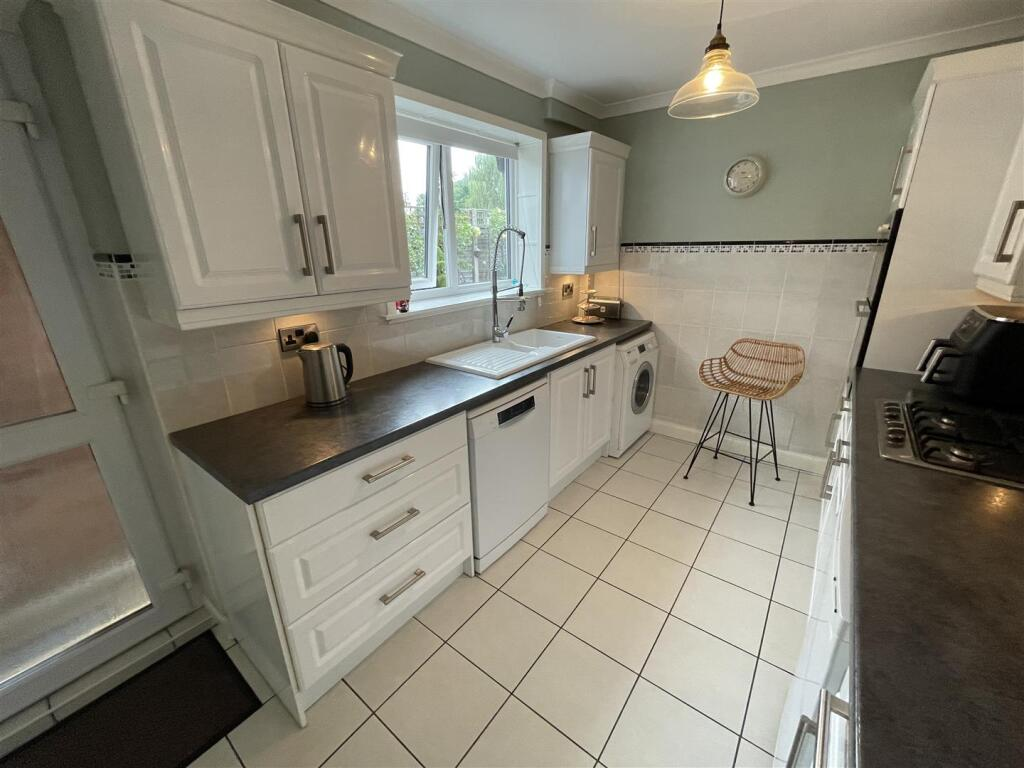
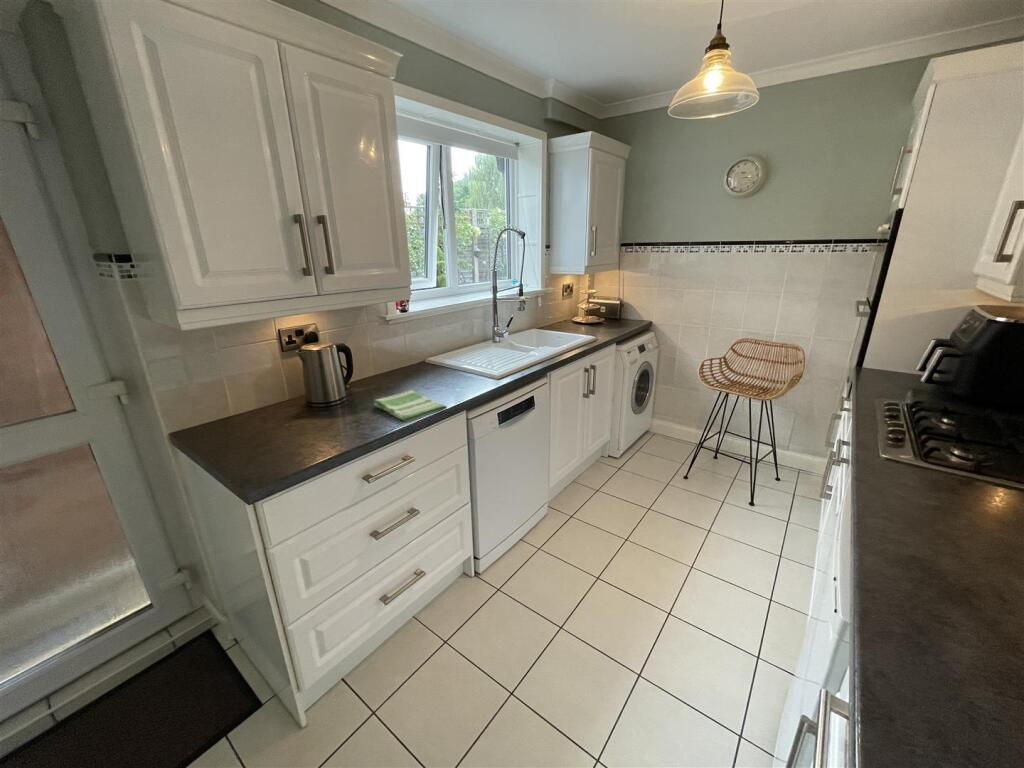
+ dish towel [373,389,448,423]
